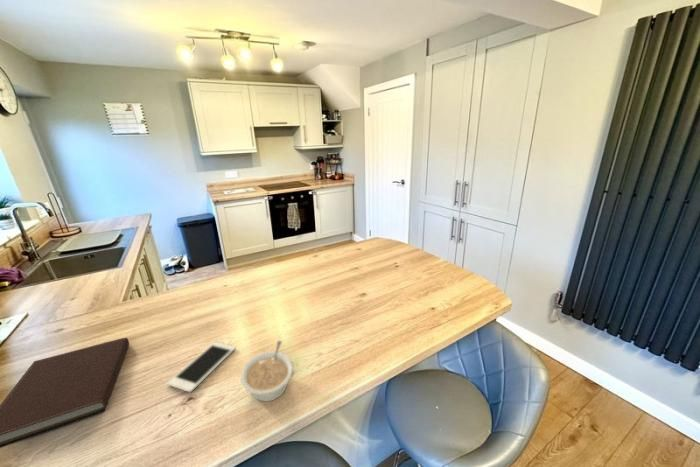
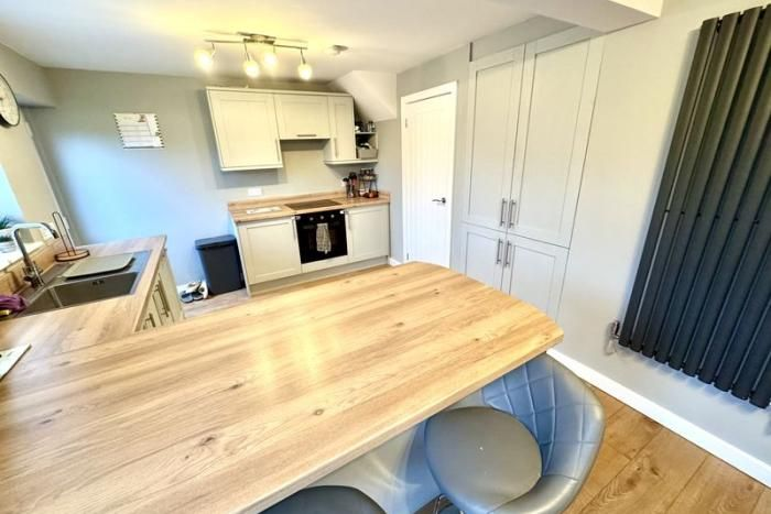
- notebook [0,337,130,449]
- legume [240,340,294,403]
- cell phone [166,341,236,393]
